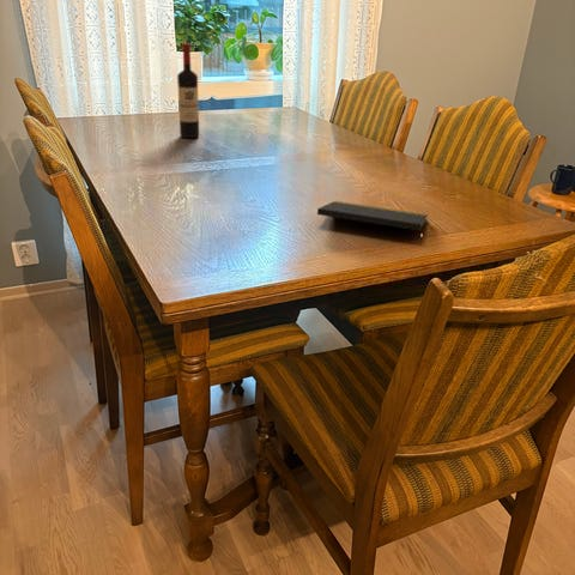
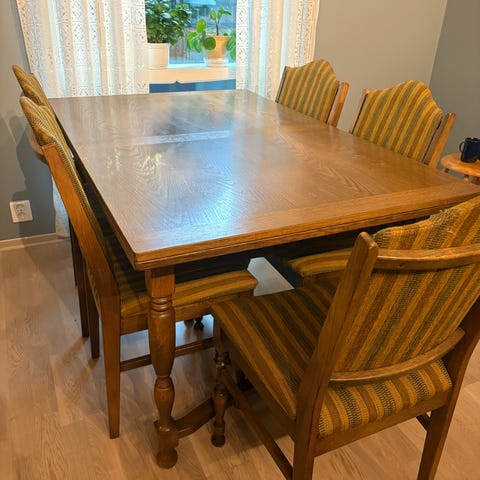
- notepad [316,200,429,246]
- wine bottle [176,42,200,139]
